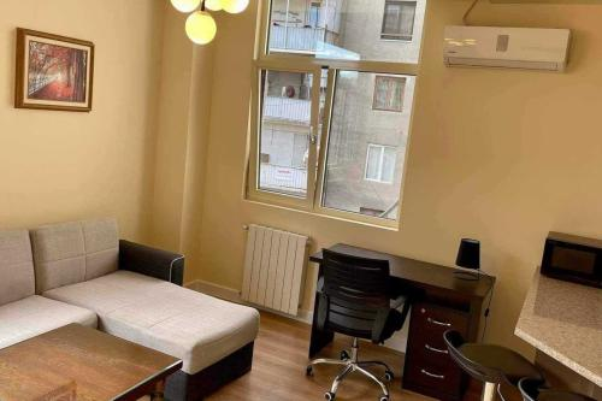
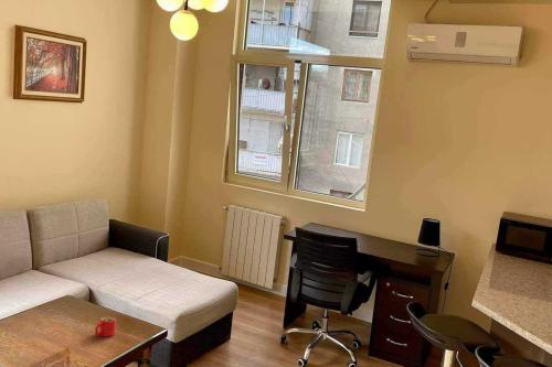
+ mug [94,315,117,338]
